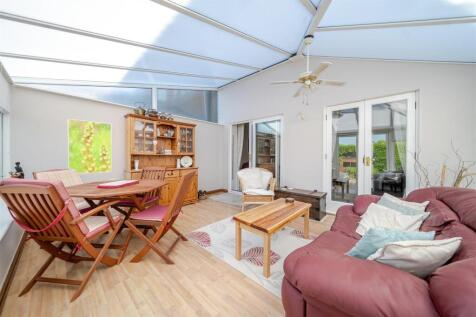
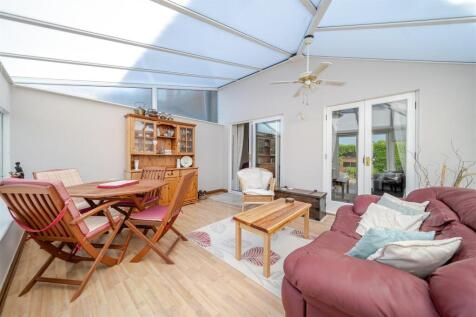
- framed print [67,118,113,175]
